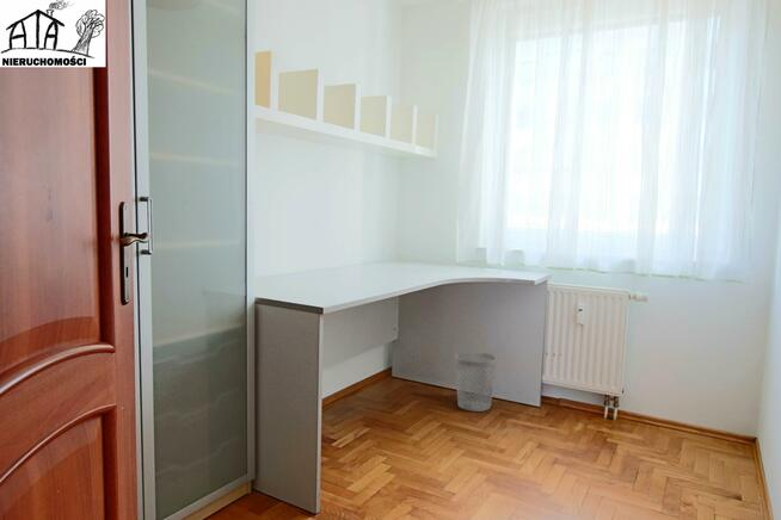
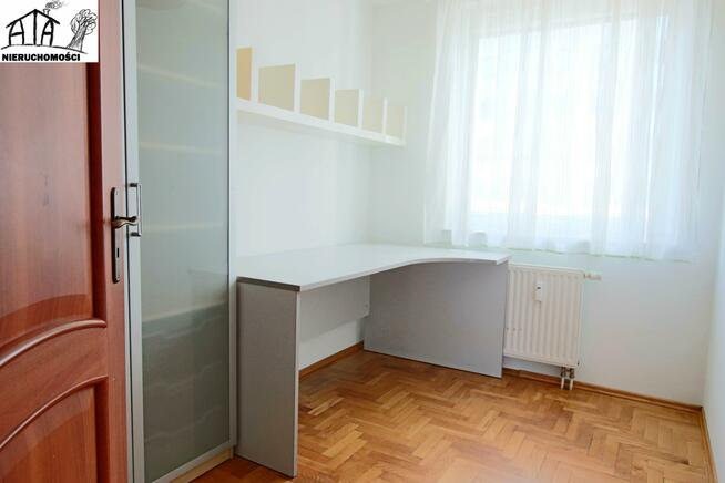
- wastebasket [455,351,498,413]
